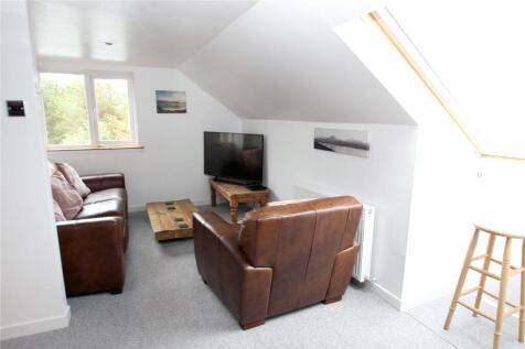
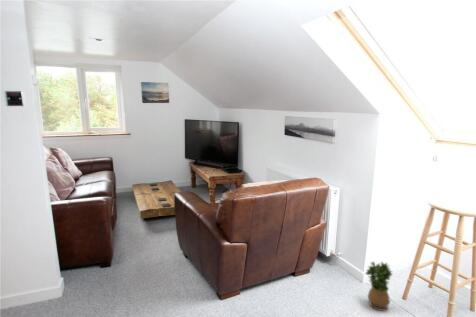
+ potted plant [364,261,394,312]
